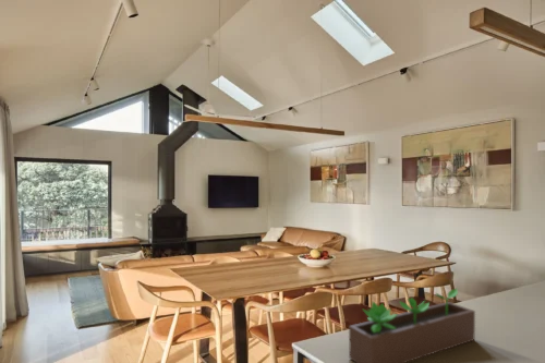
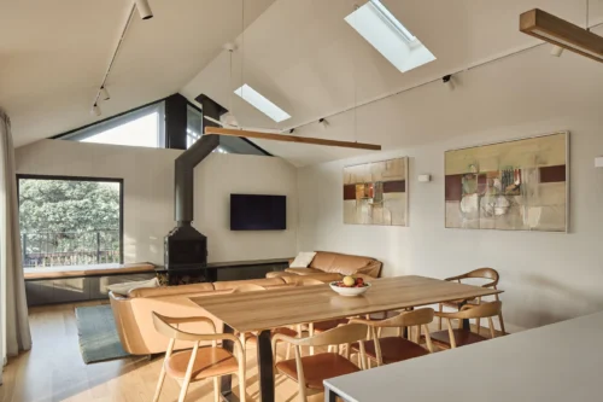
- succulent planter [348,288,476,363]
